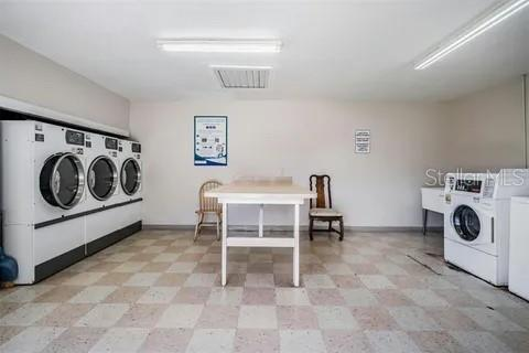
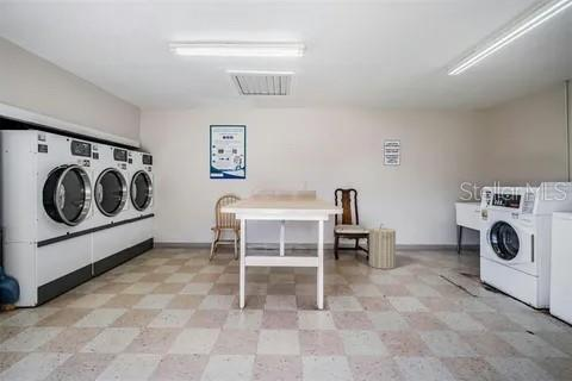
+ laundry hamper [368,223,397,270]
